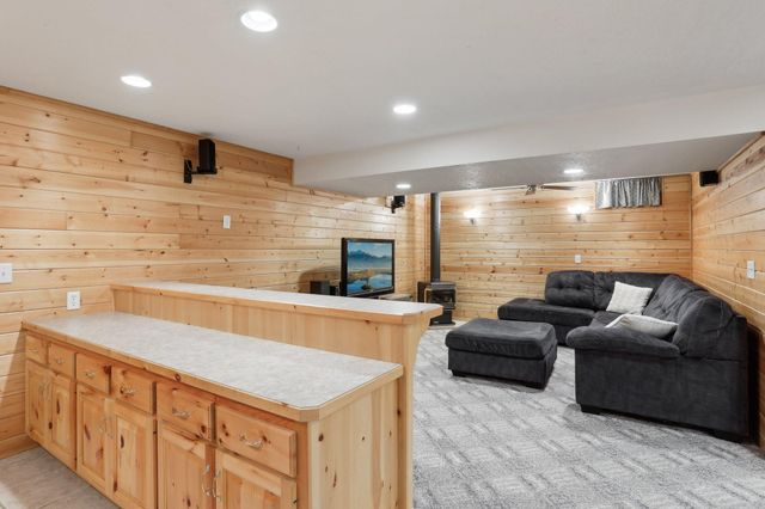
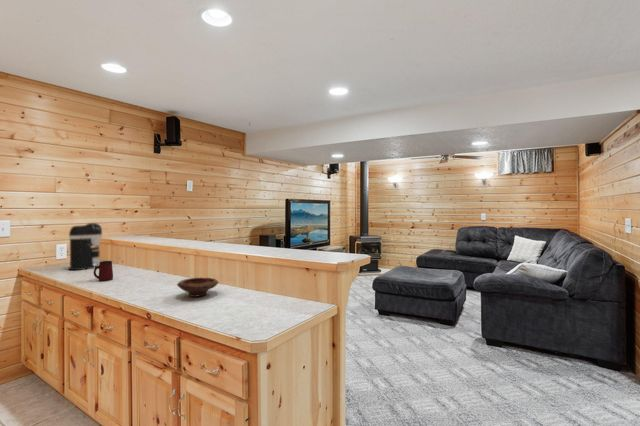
+ mug [93,260,114,282]
+ coffee maker [68,222,103,271]
+ bowl [176,277,220,298]
